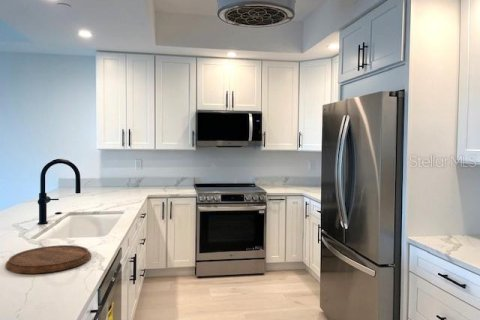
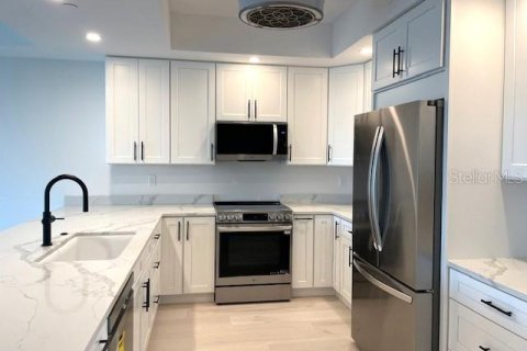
- cutting board [4,244,92,274]
